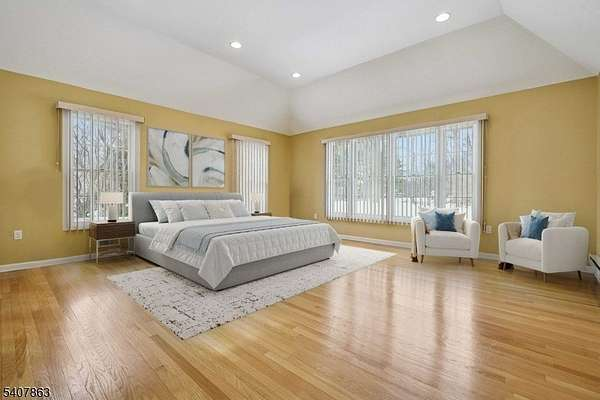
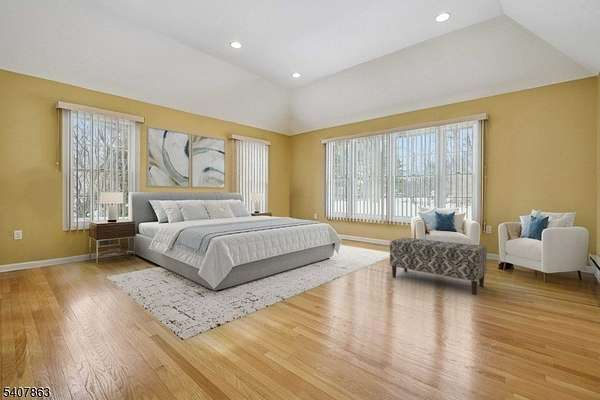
+ bench [389,237,488,295]
